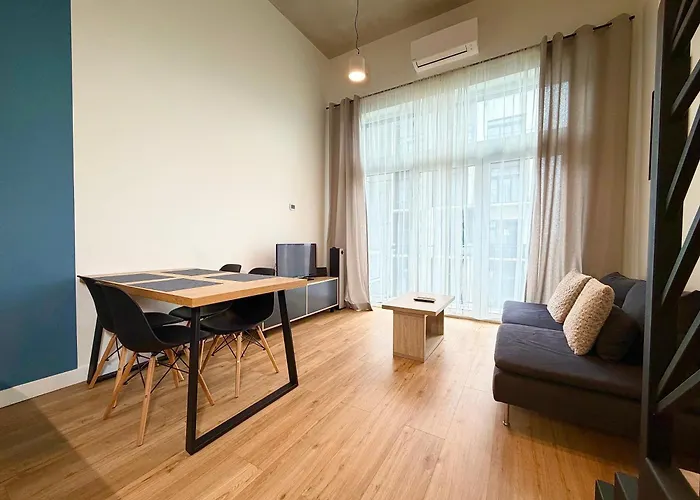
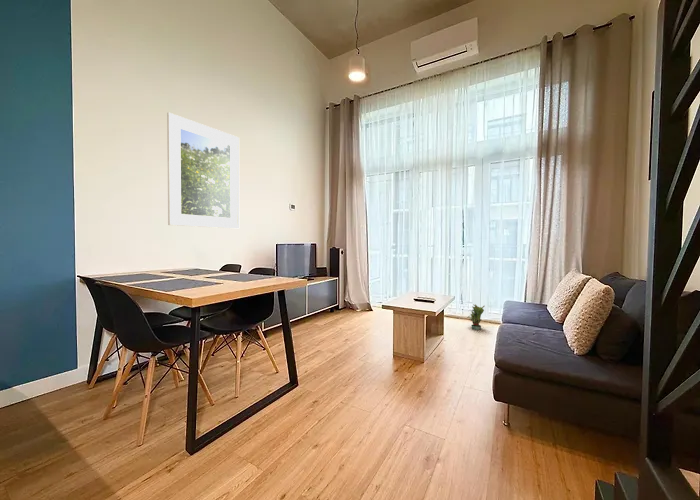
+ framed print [166,111,240,229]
+ potted plant [466,303,485,331]
